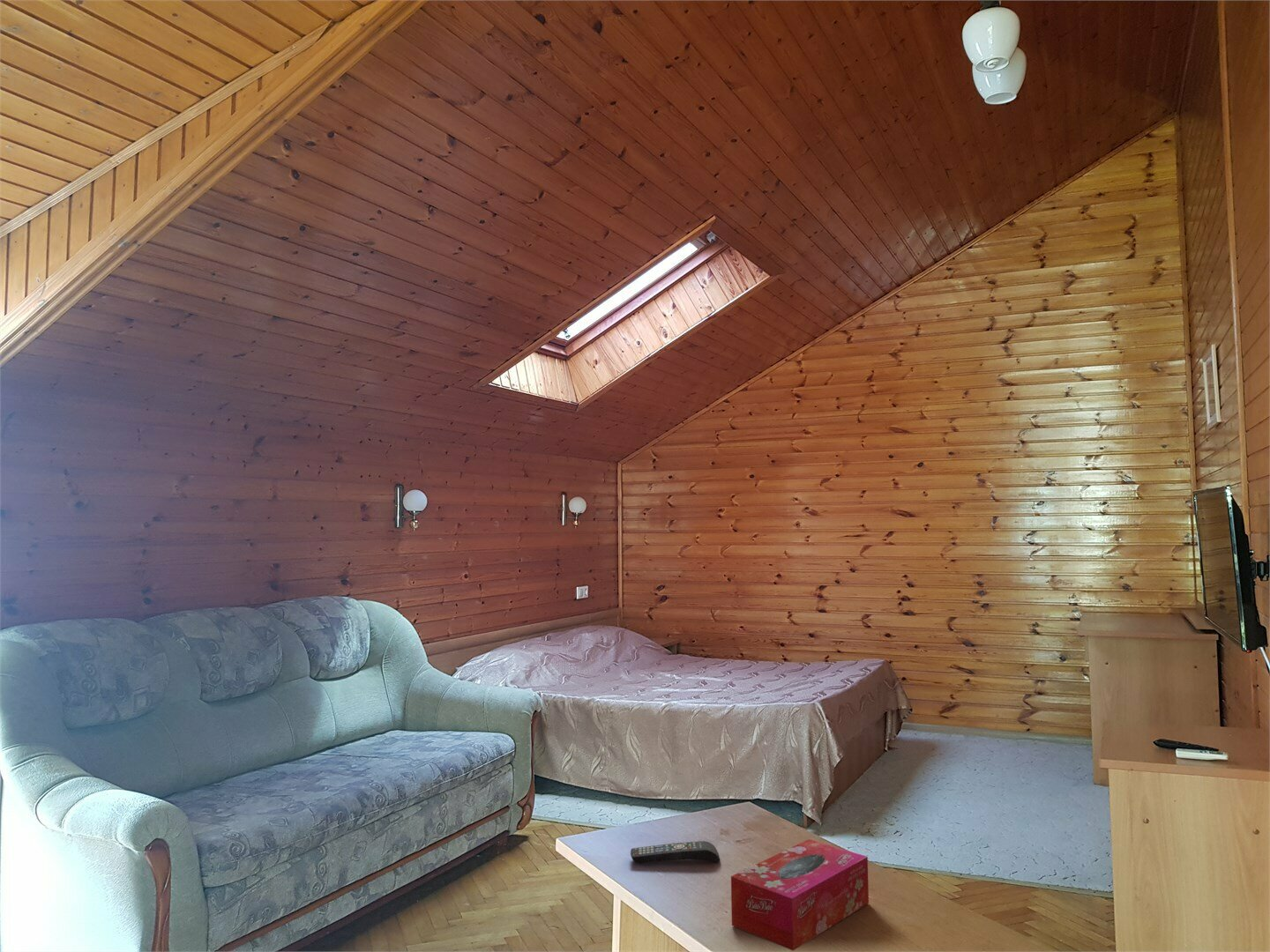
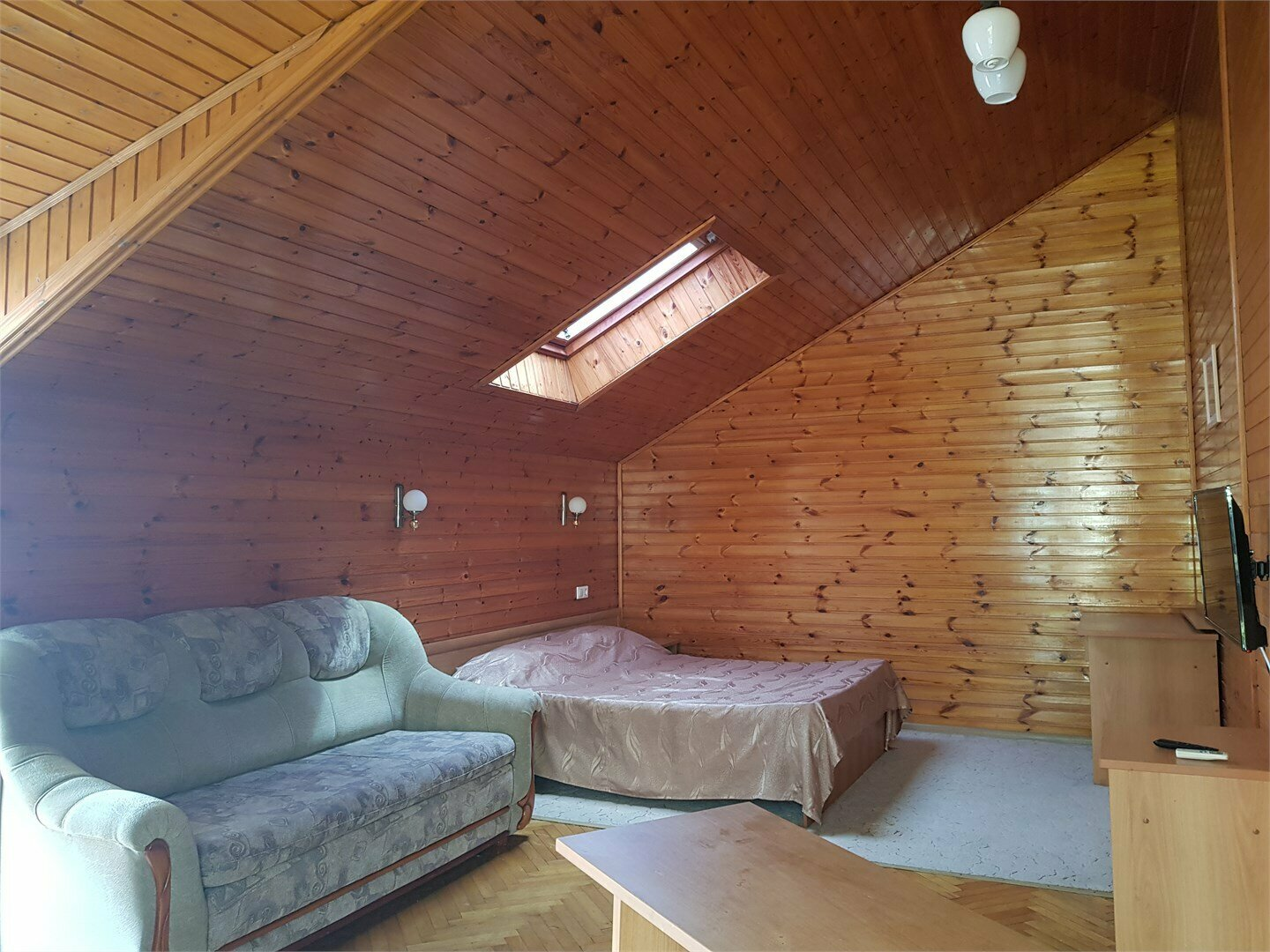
- remote control [630,840,721,865]
- tissue box [730,838,870,951]
